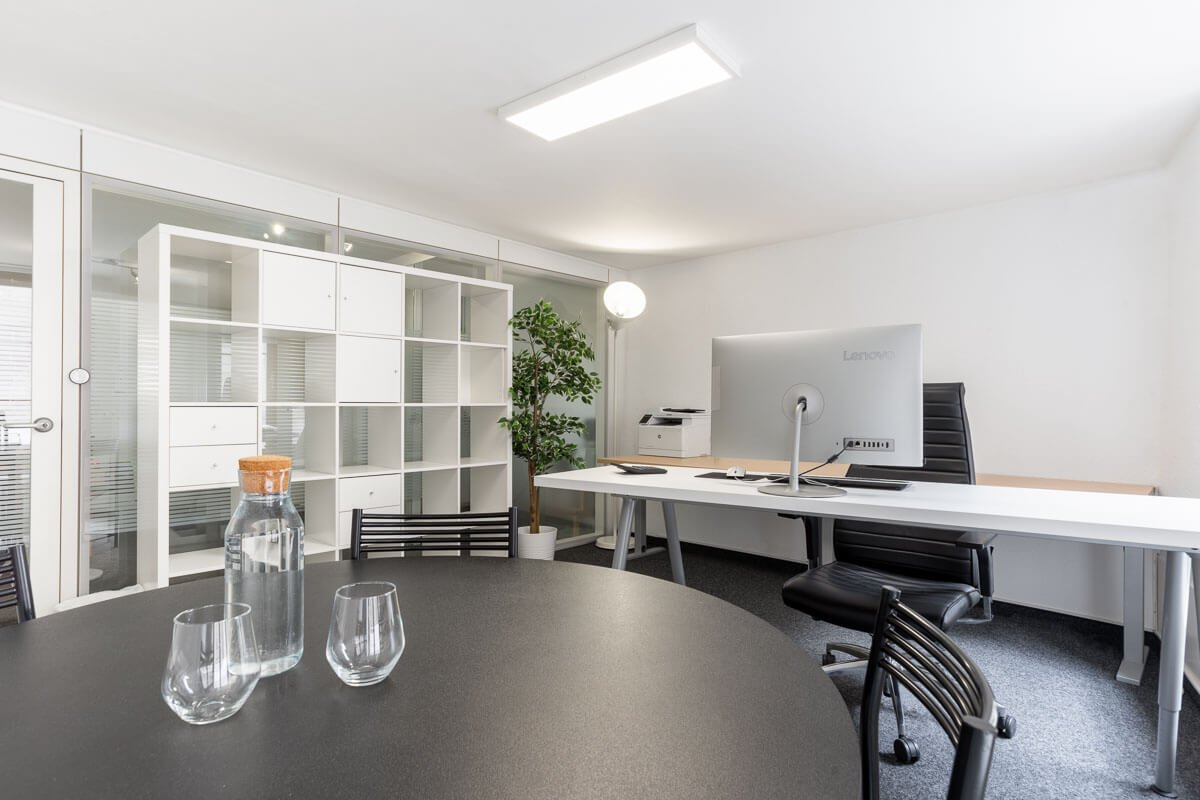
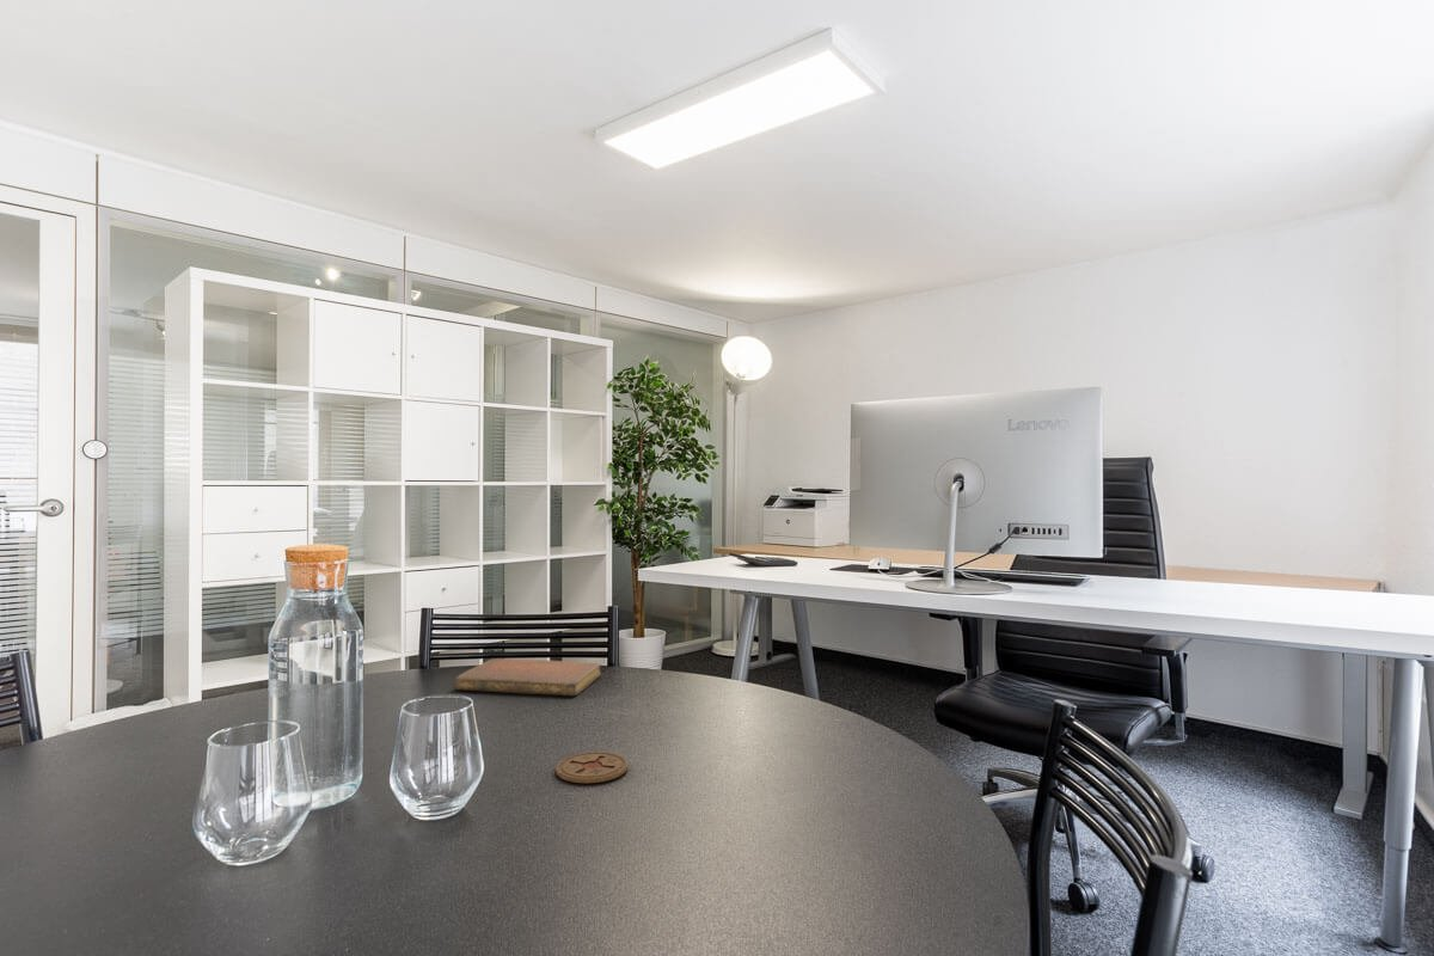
+ notebook [453,657,602,697]
+ coaster [554,750,629,784]
